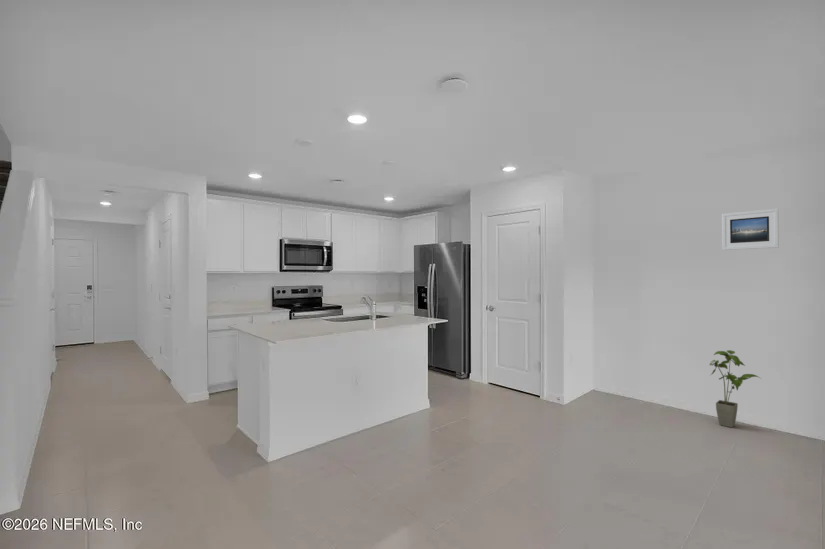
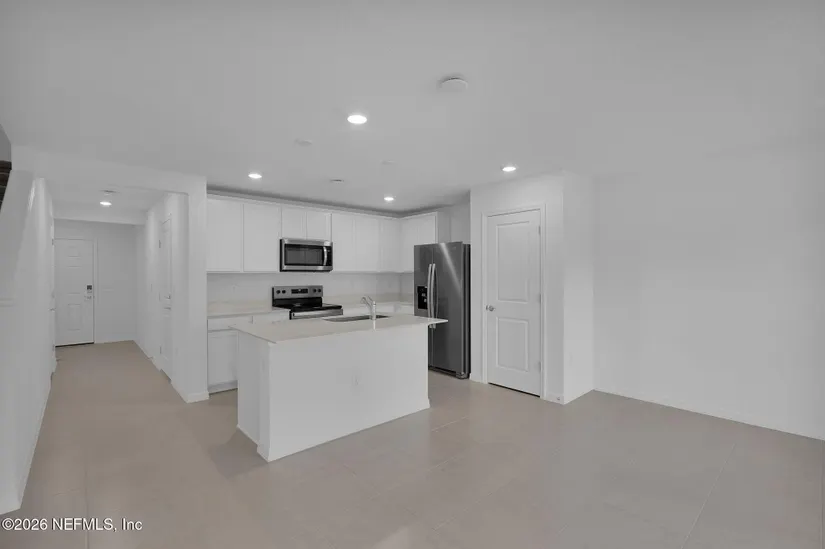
- house plant [709,349,761,429]
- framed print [721,208,780,251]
